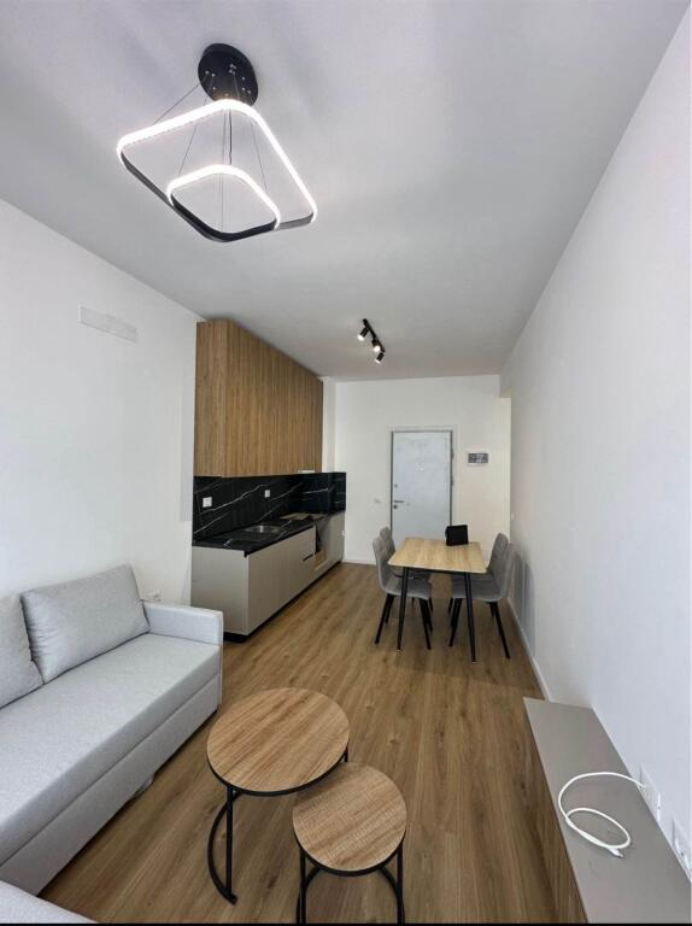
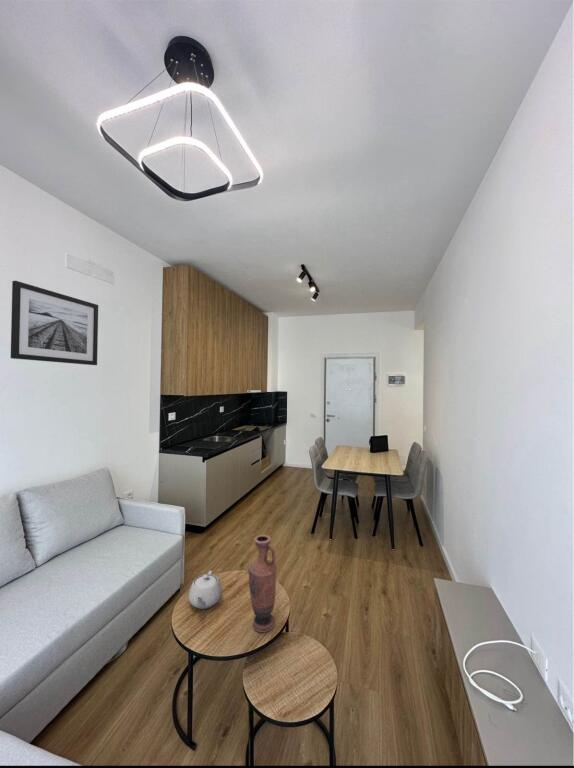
+ wall art [10,280,99,366]
+ teapot [187,570,223,610]
+ vase [247,534,277,633]
